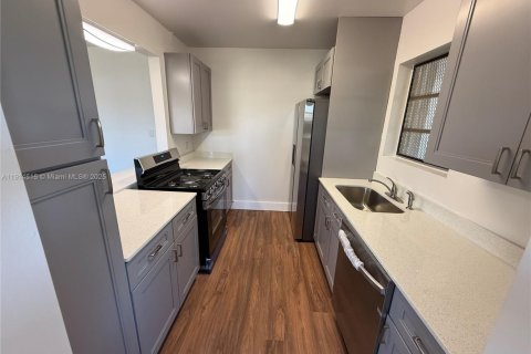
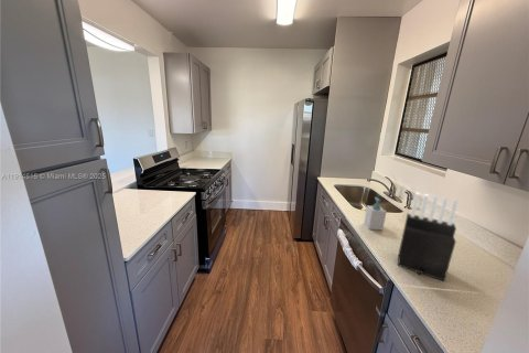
+ soap bottle [363,196,387,232]
+ knife block [397,192,460,282]
